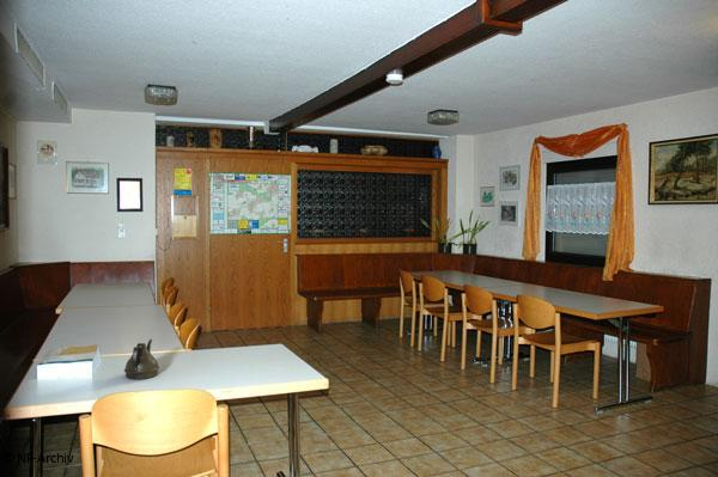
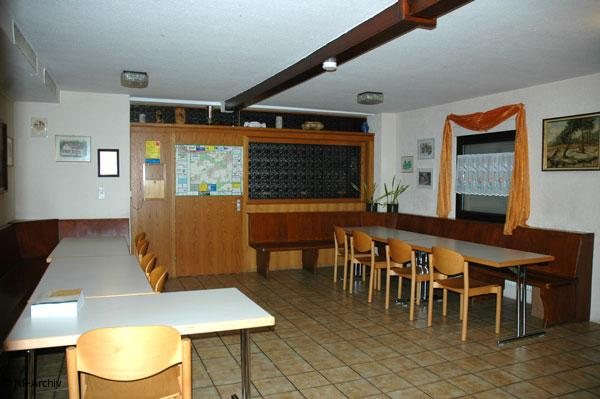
- teapot [123,338,160,380]
